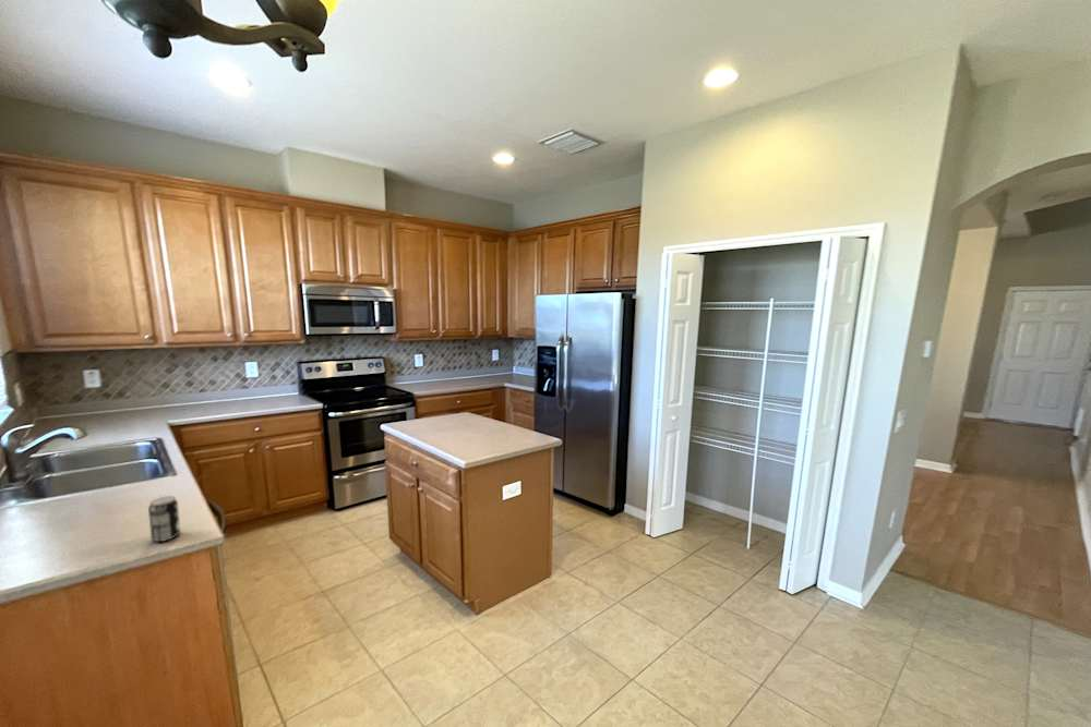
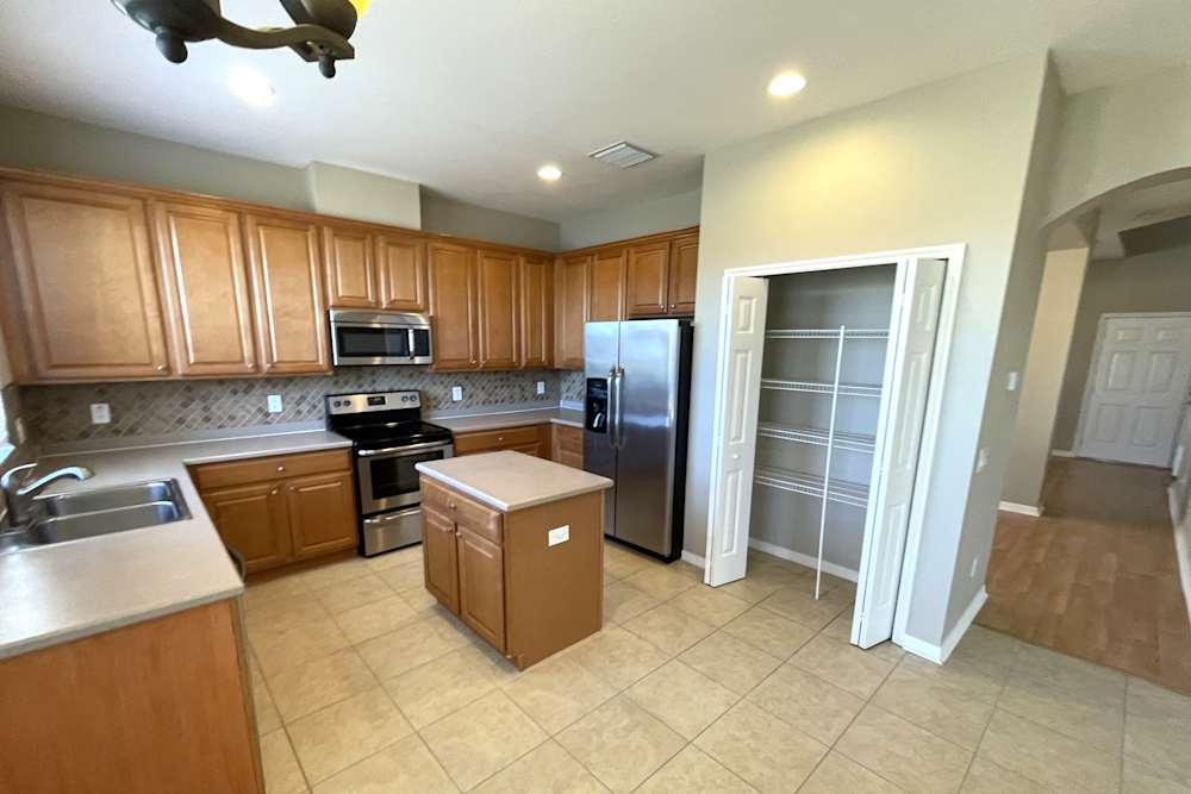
- beverage can [147,495,181,543]
